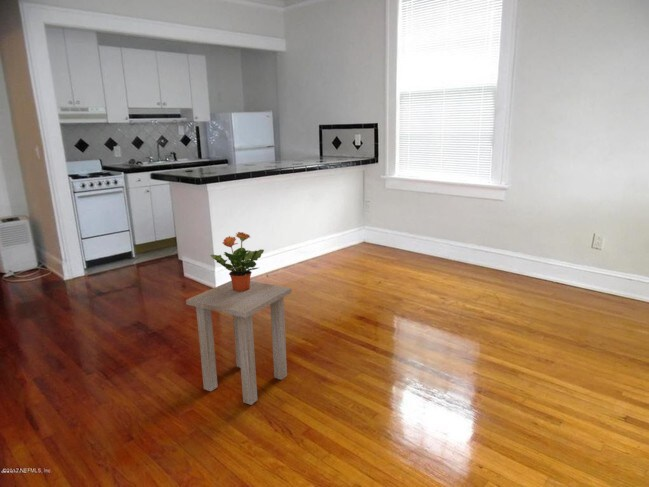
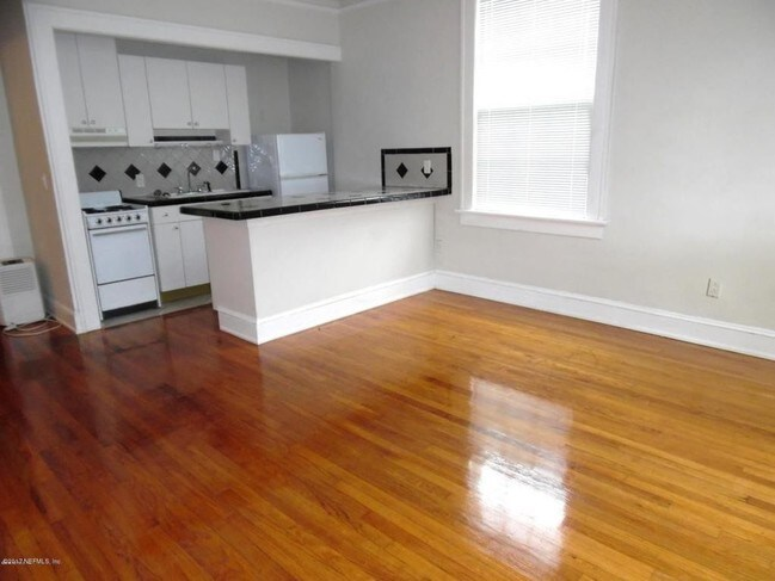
- potted plant [210,231,265,291]
- side table [185,280,293,406]
